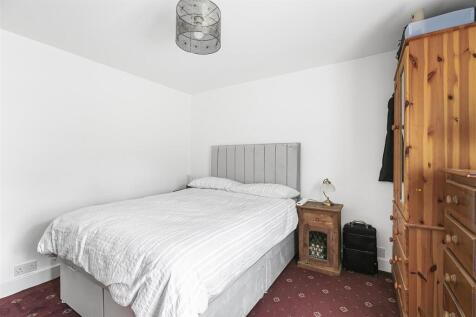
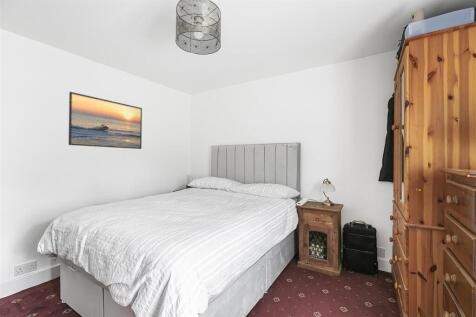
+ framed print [68,91,143,150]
